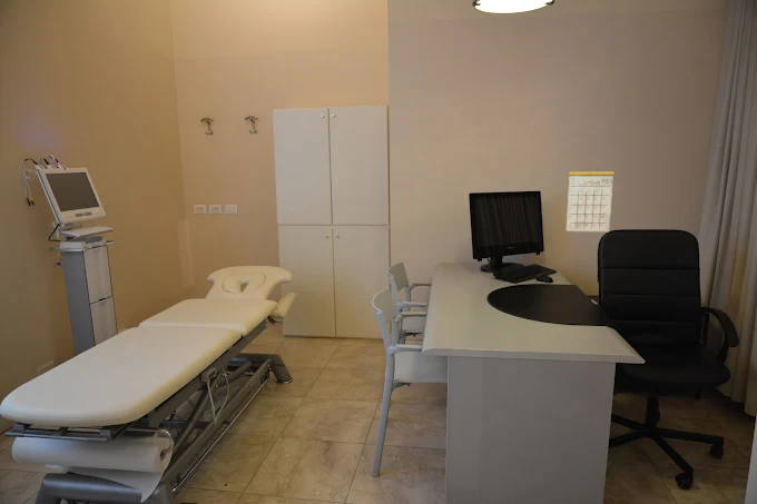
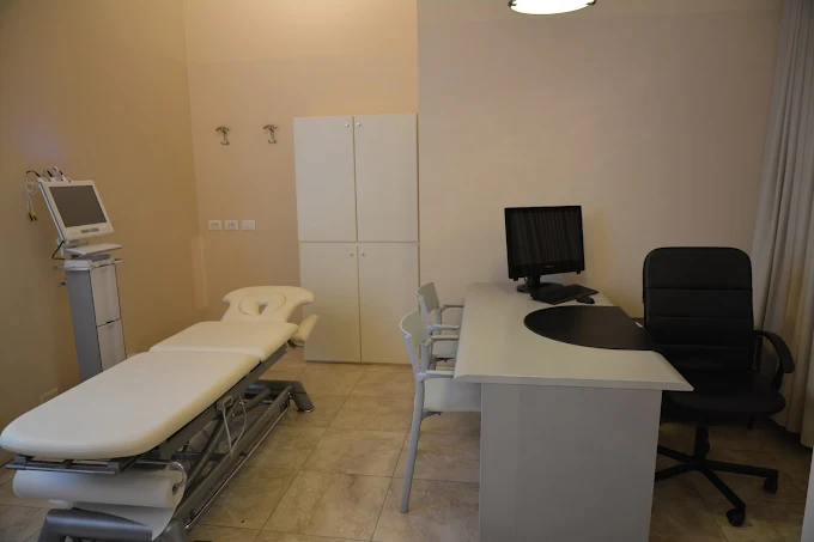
- calendar [566,157,616,233]
